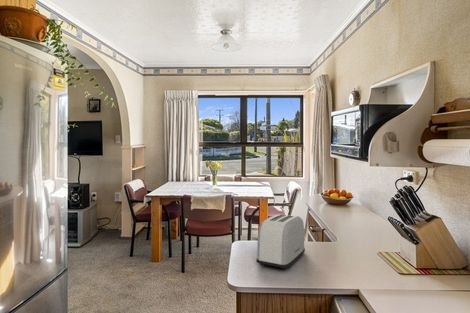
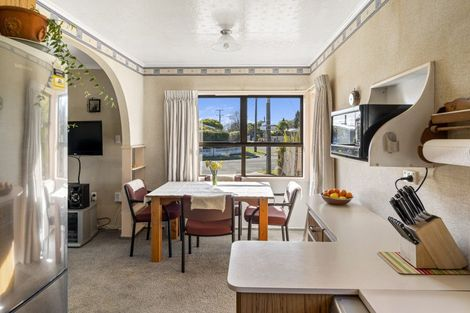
- toaster [256,213,306,270]
